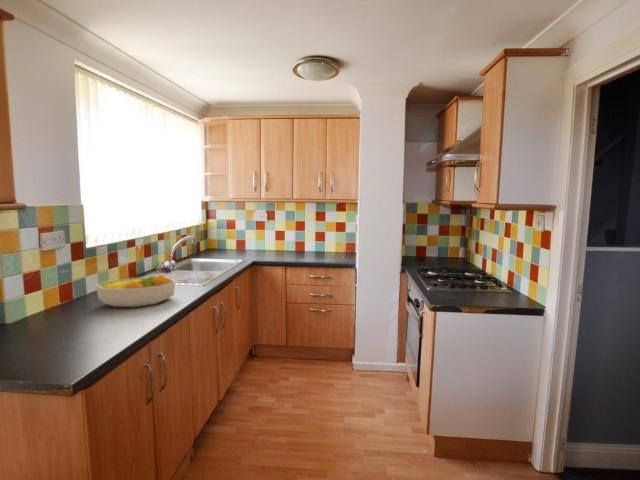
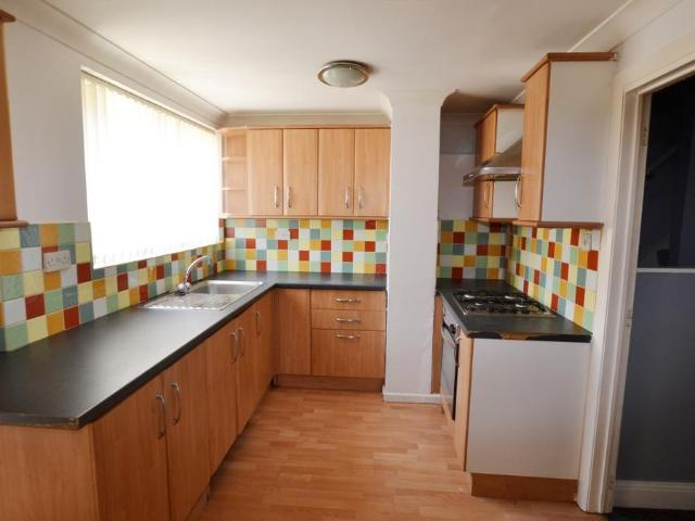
- fruit bowl [95,273,177,308]
